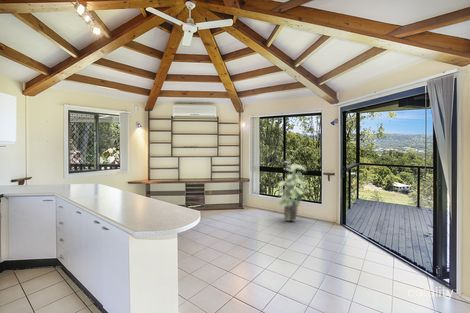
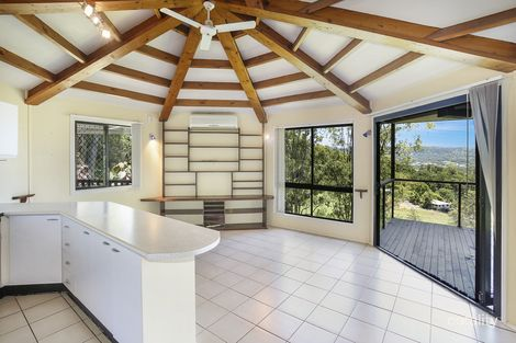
- indoor plant [275,160,309,222]
